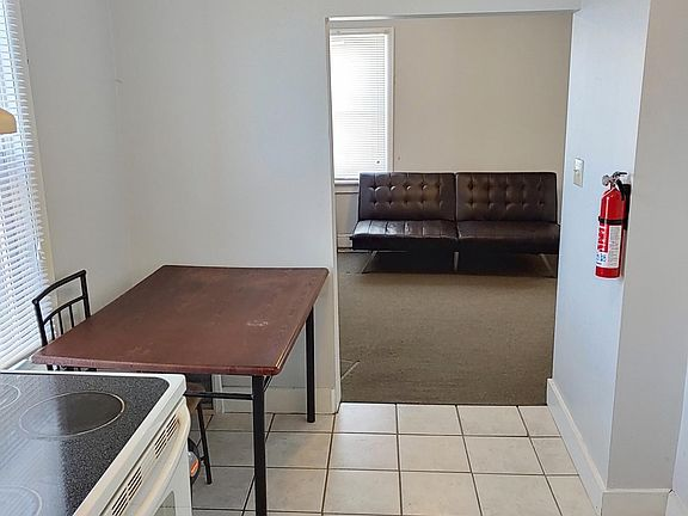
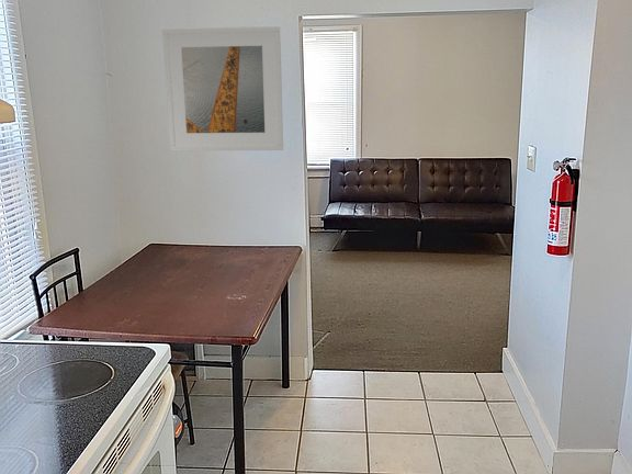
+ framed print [161,25,284,153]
